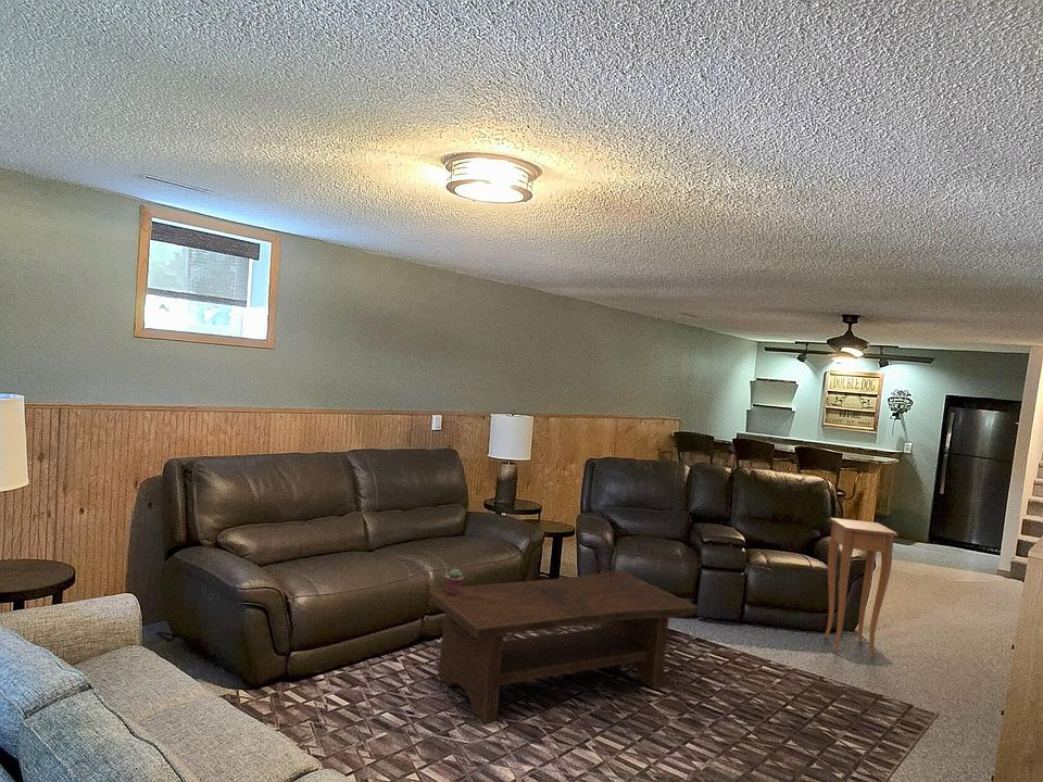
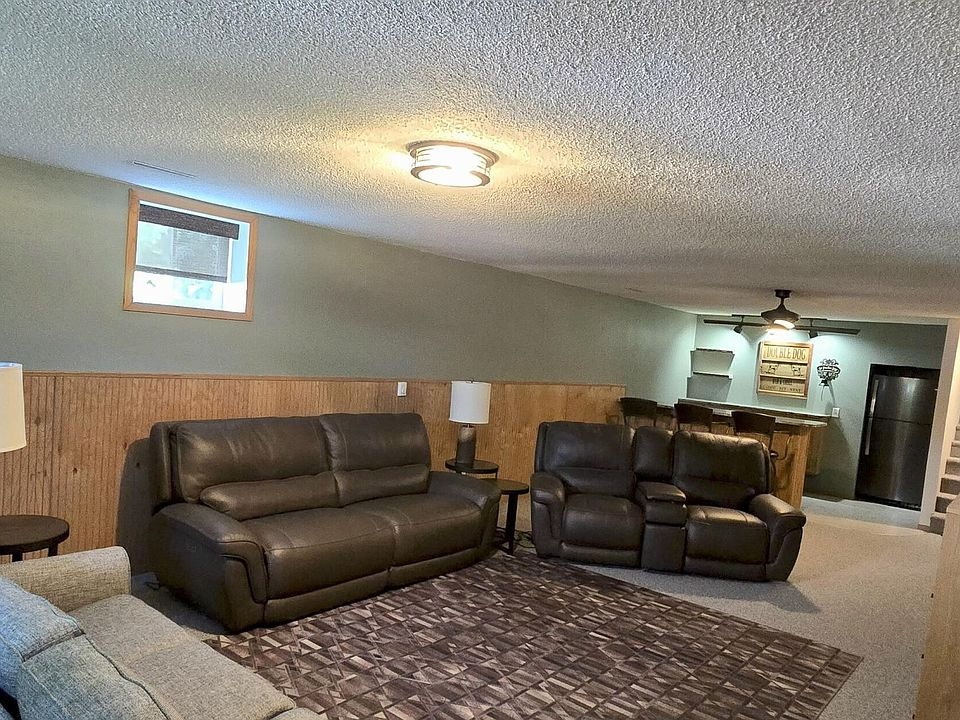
- side table [822,517,899,658]
- potted succulent [443,568,465,595]
- coffee table [428,570,699,724]
